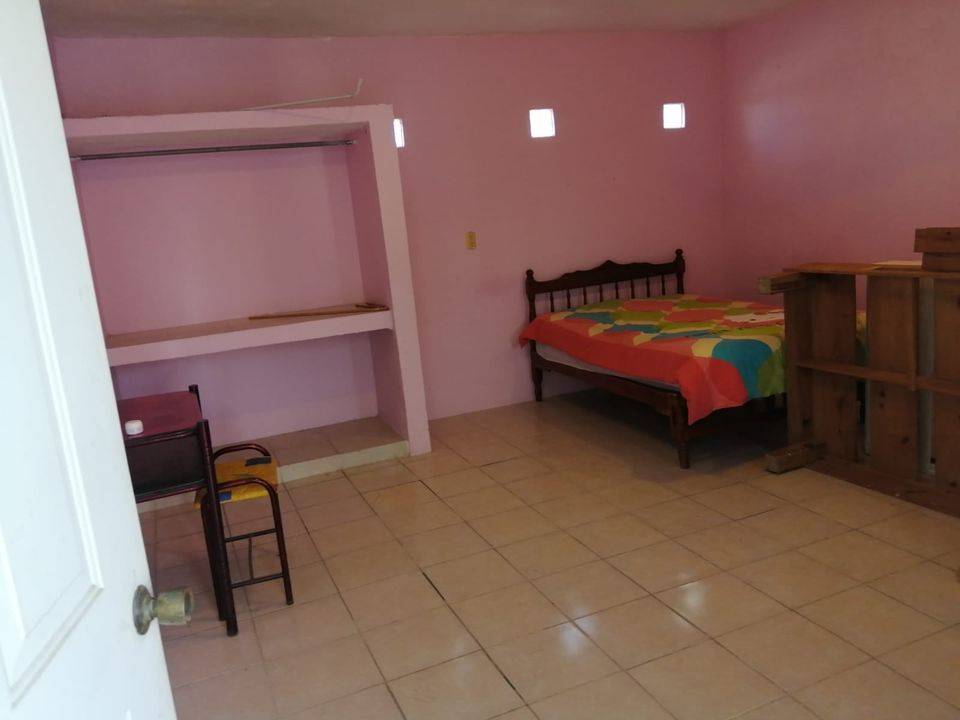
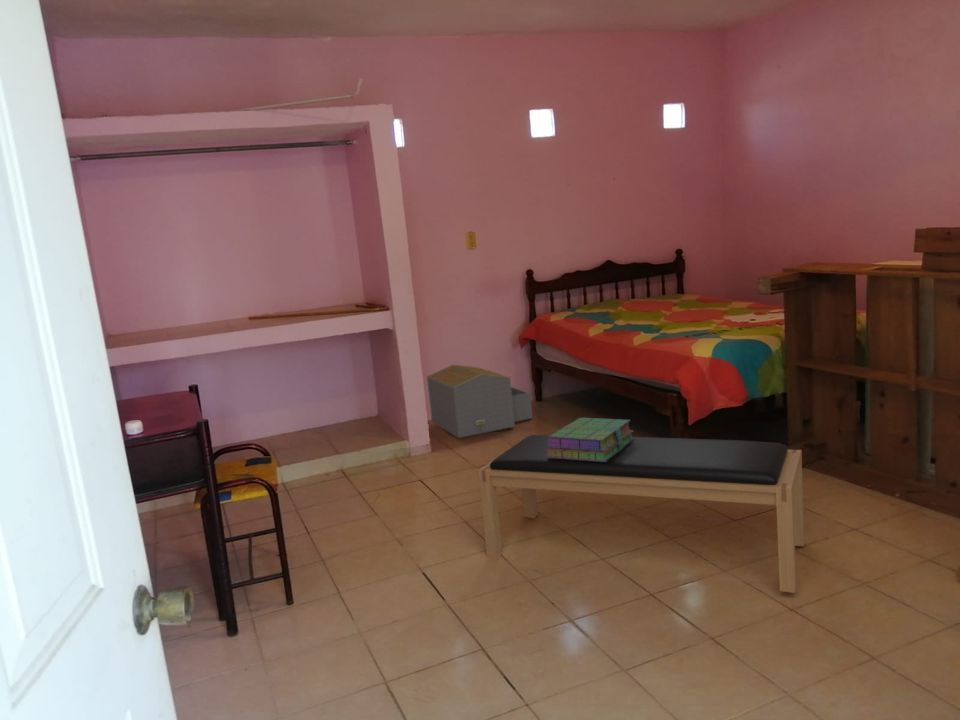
+ stack of books [546,417,635,462]
+ architectural model [426,364,533,439]
+ bench [477,434,806,594]
